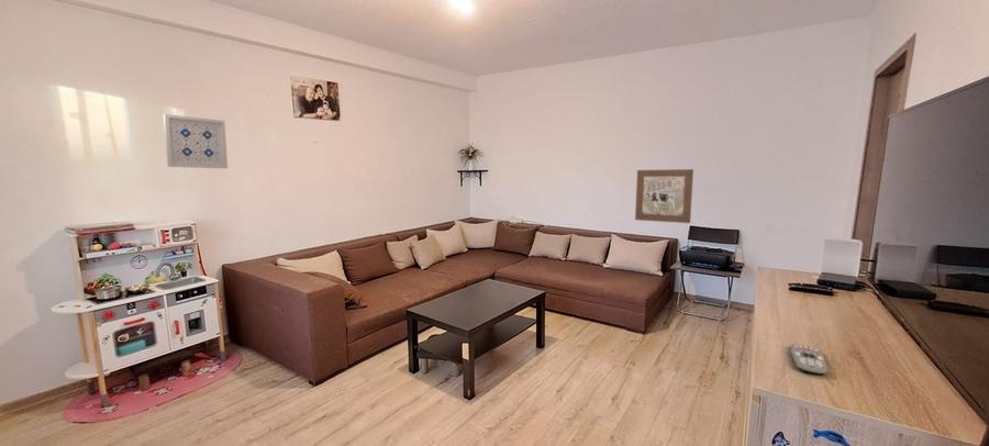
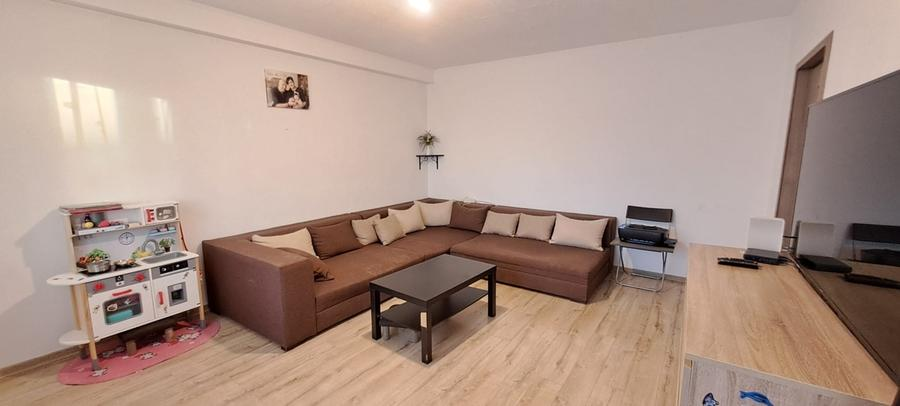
- remote control [789,343,829,376]
- wall art [163,113,229,169]
- wall art [634,168,694,224]
